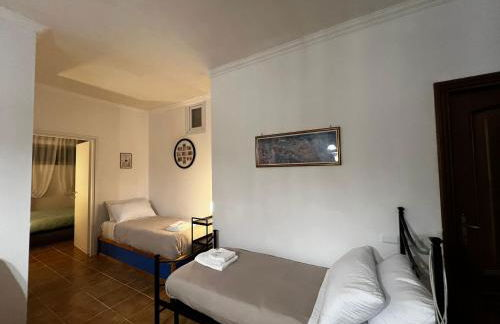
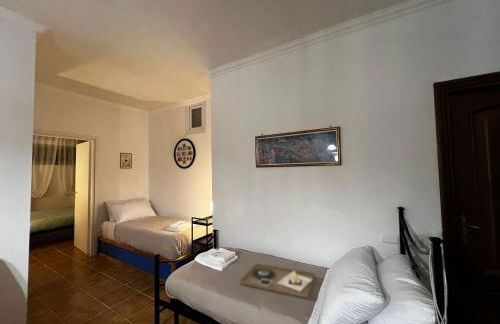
+ platter [239,263,316,299]
